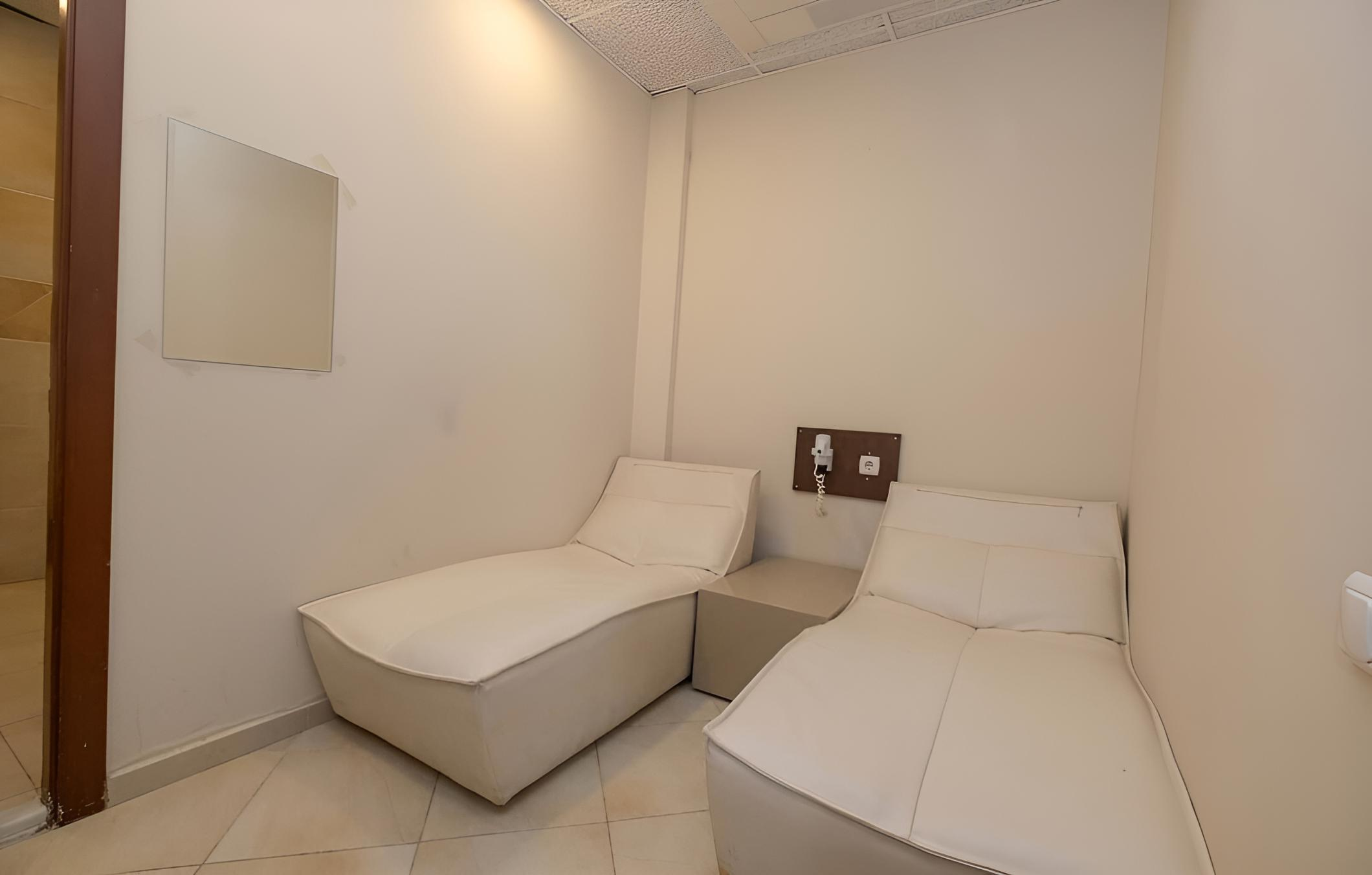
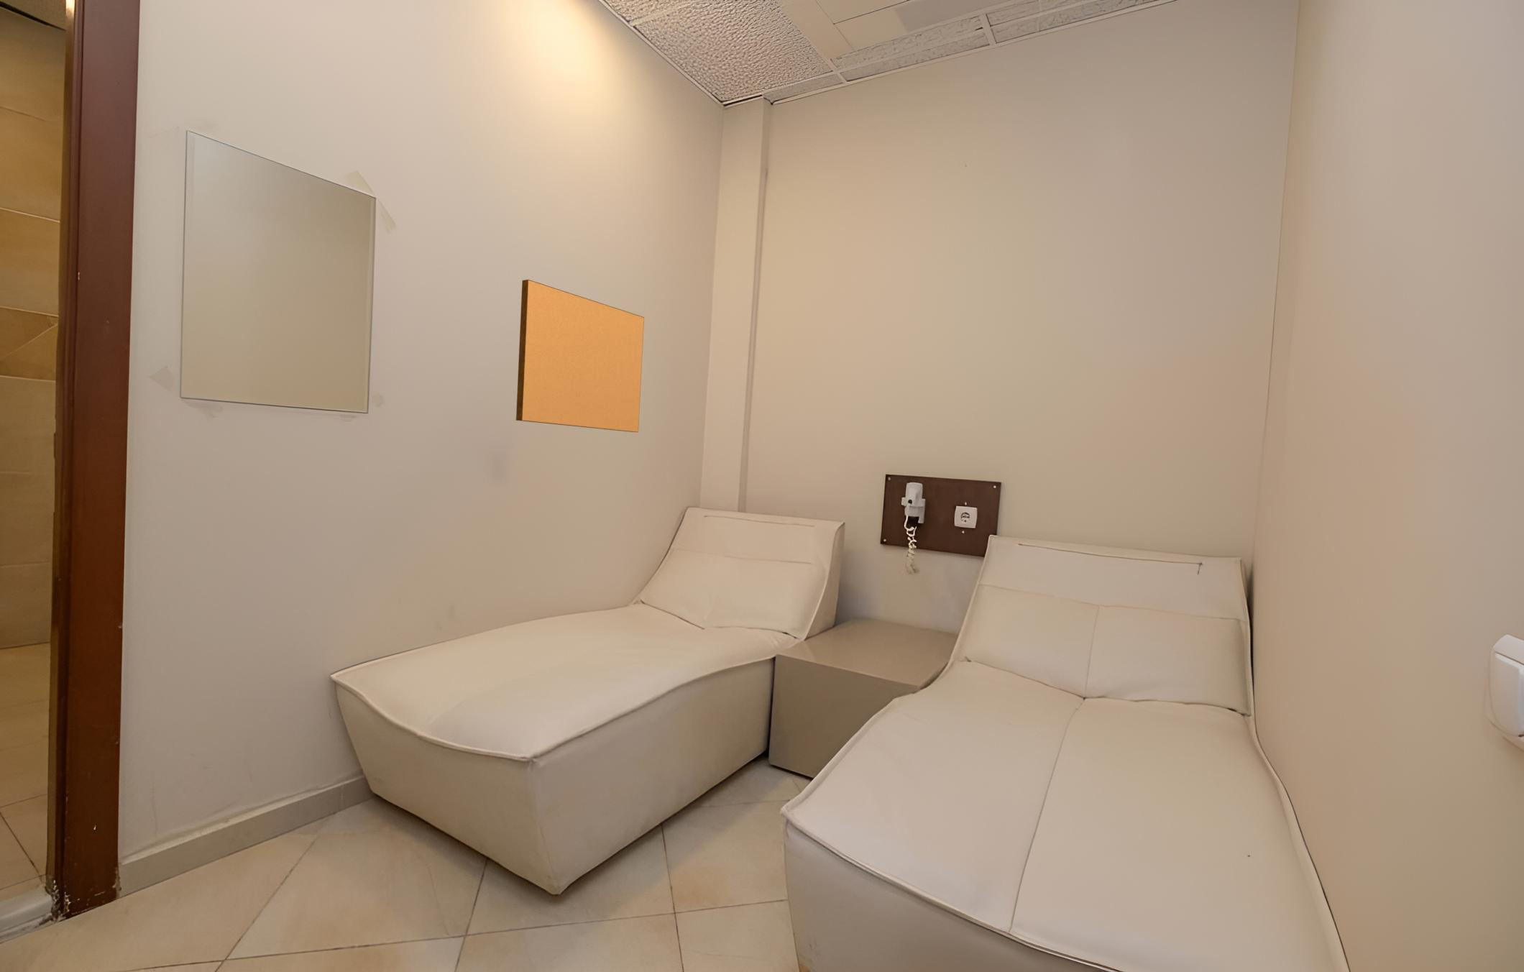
+ writing board [515,279,645,433]
